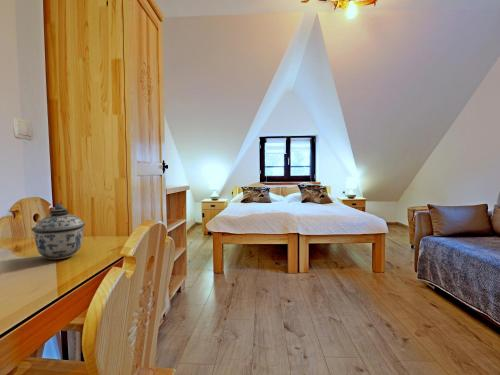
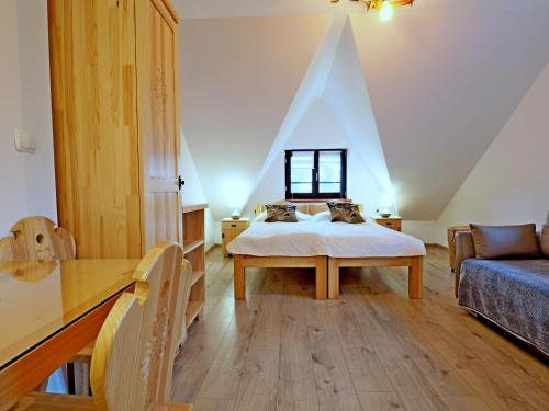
- lidded jar [31,202,87,261]
